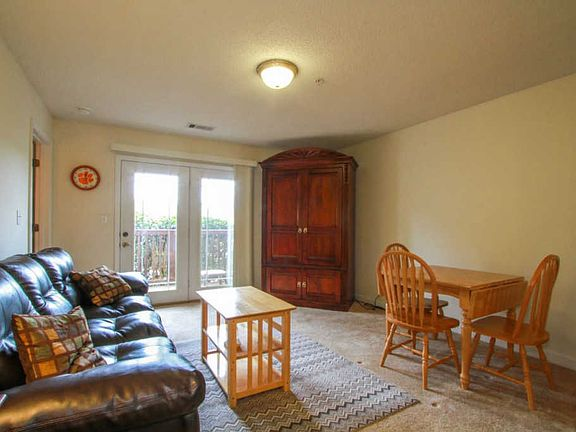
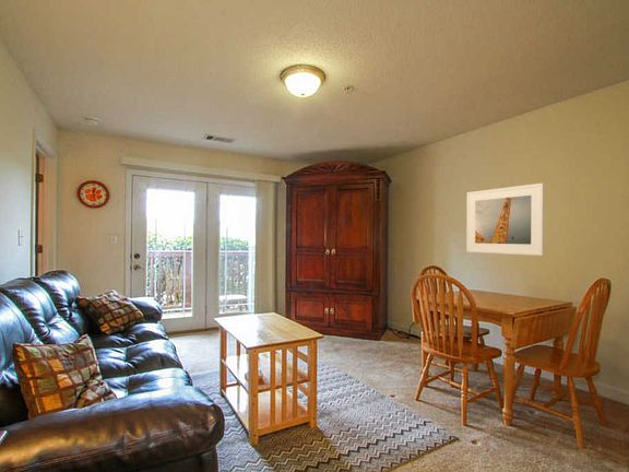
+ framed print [465,182,545,257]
